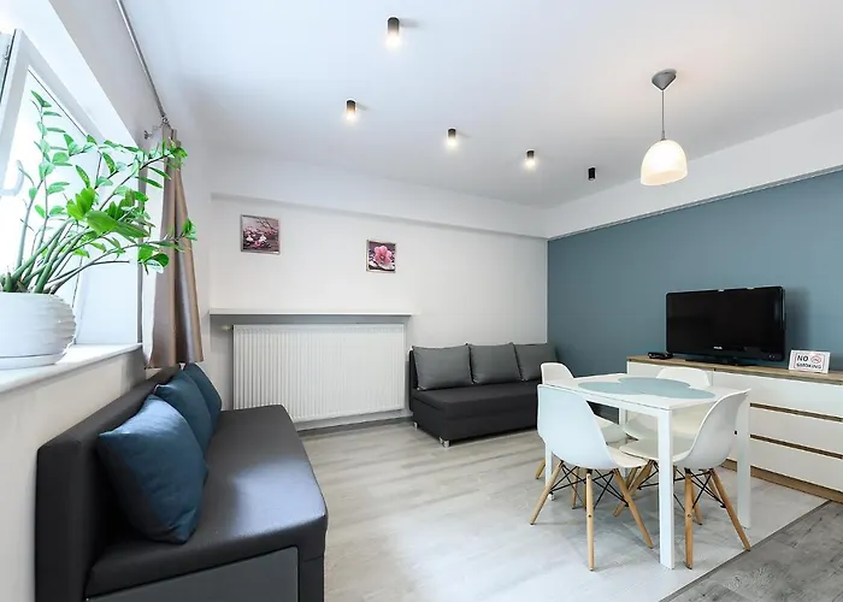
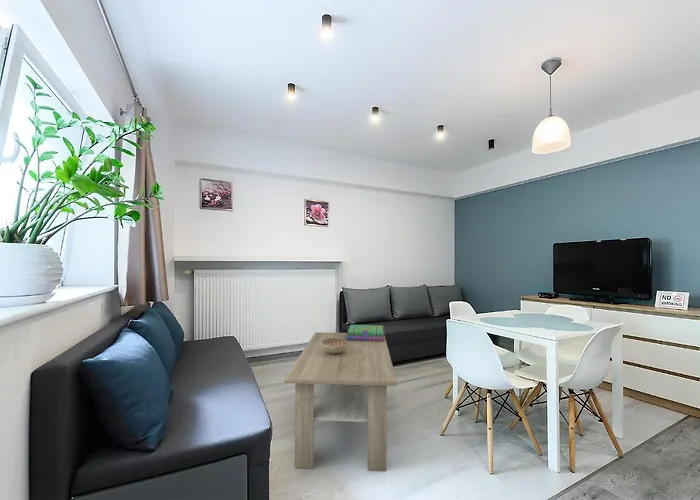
+ stack of books [347,324,385,341]
+ coffee table [283,331,398,472]
+ decorative bowl [321,338,348,354]
